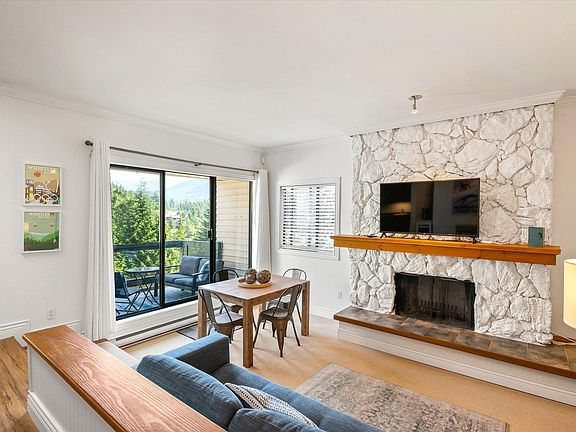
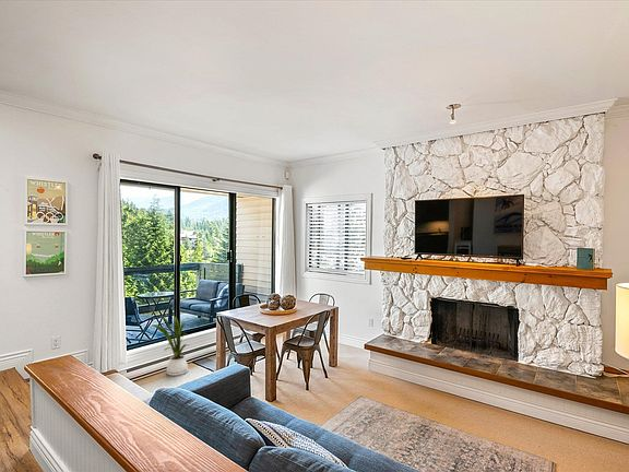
+ house plant [153,316,189,377]
